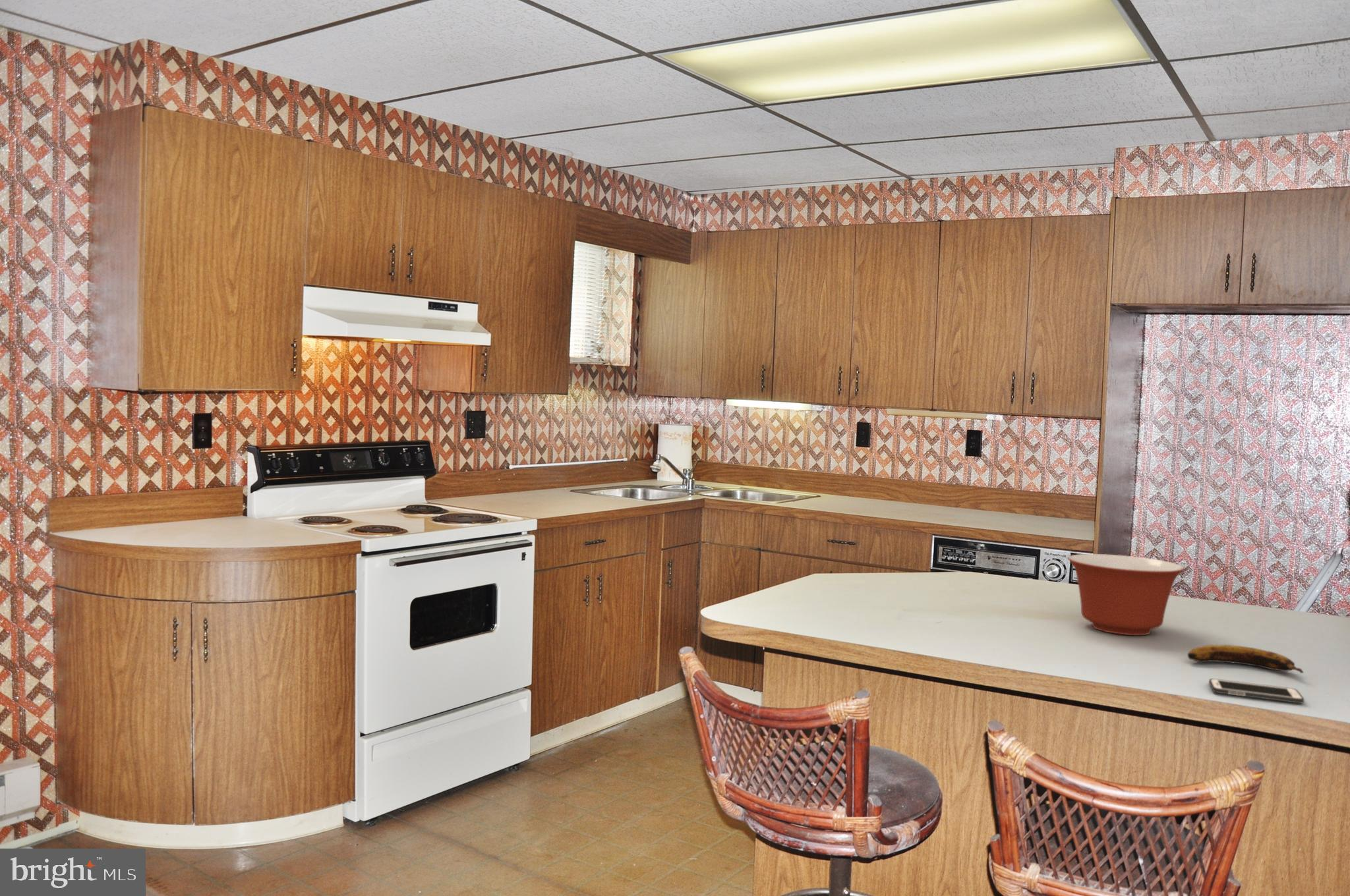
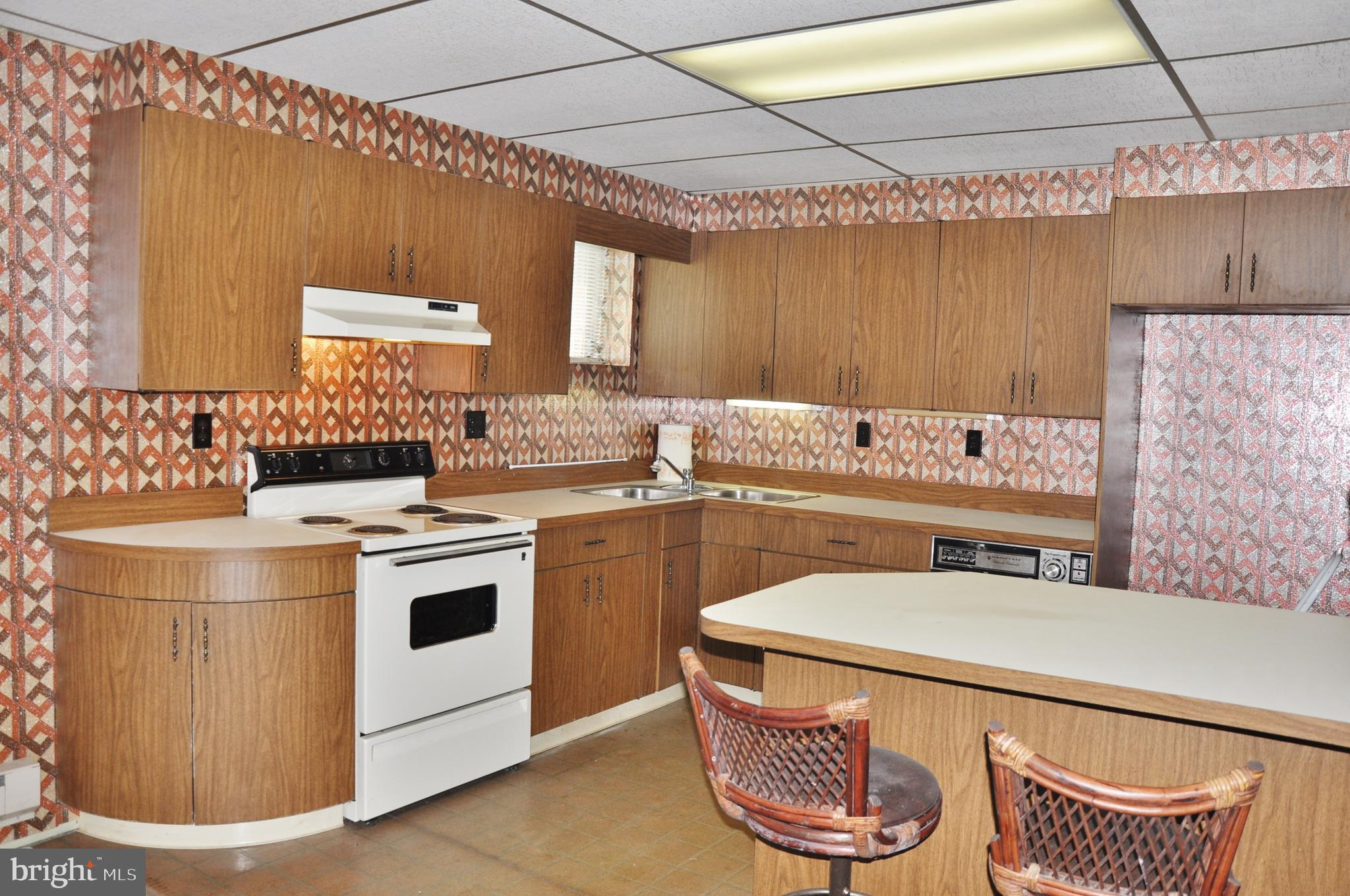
- banana [1187,644,1304,674]
- mixing bowl [1067,553,1185,636]
- cell phone [1208,678,1305,704]
